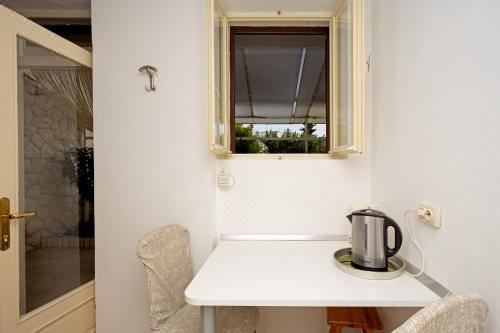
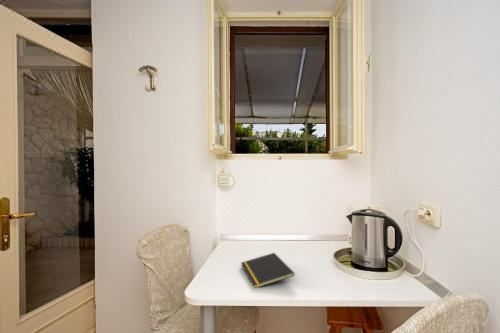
+ notepad [240,252,296,289]
